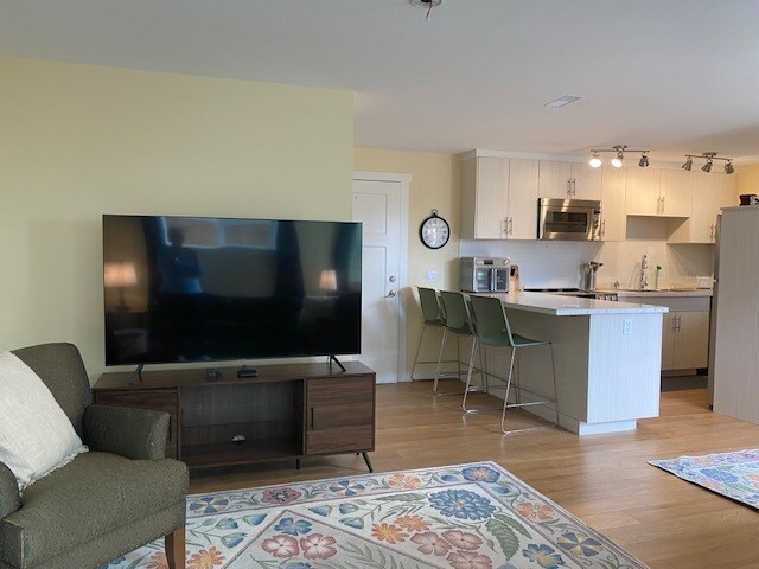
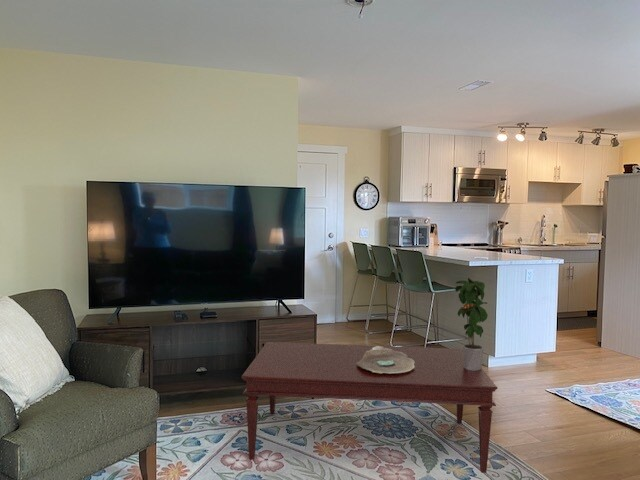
+ decorative bowl [356,345,415,374]
+ potted plant [454,277,489,371]
+ coffee table [241,341,499,474]
